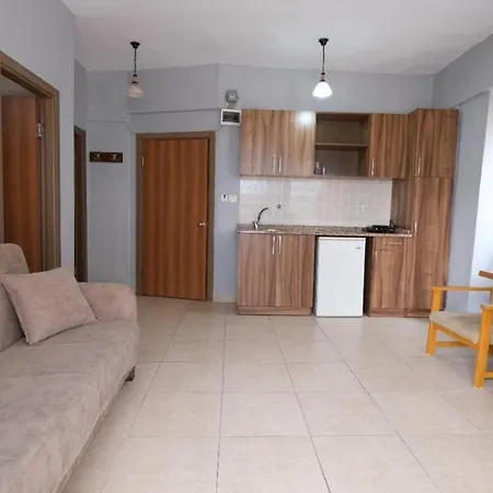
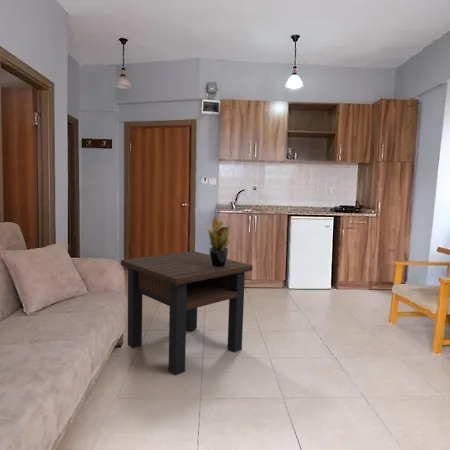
+ potted plant [203,216,234,268]
+ side table [120,250,254,377]
